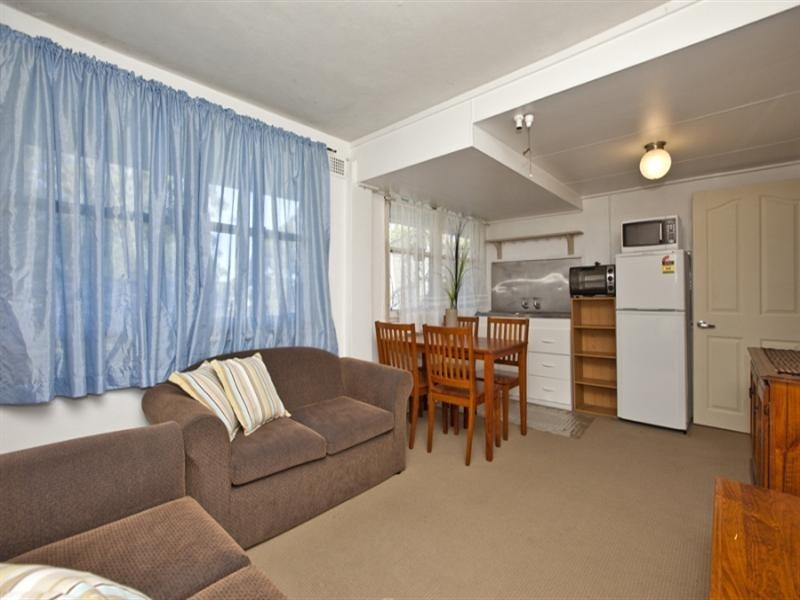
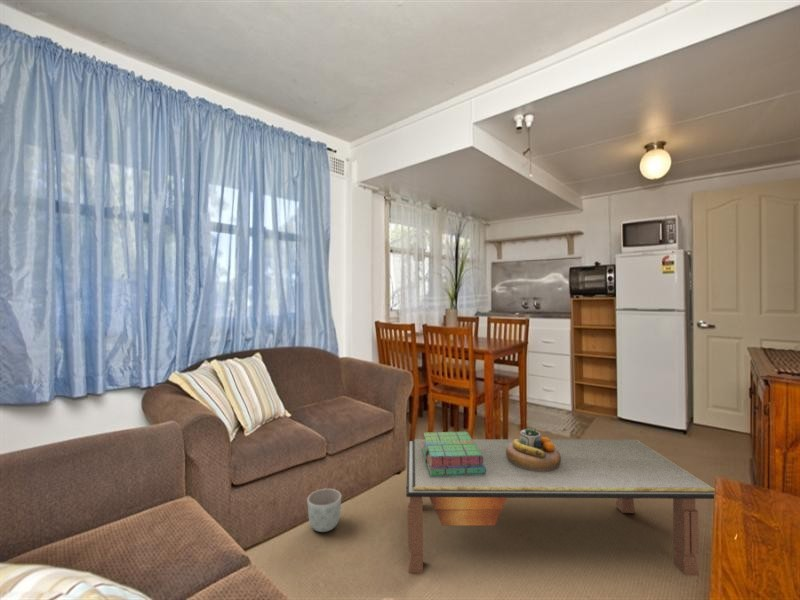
+ decorative bowl [506,427,561,472]
+ stack of books [421,431,486,477]
+ planter [306,488,342,533]
+ coffee table [405,438,716,577]
